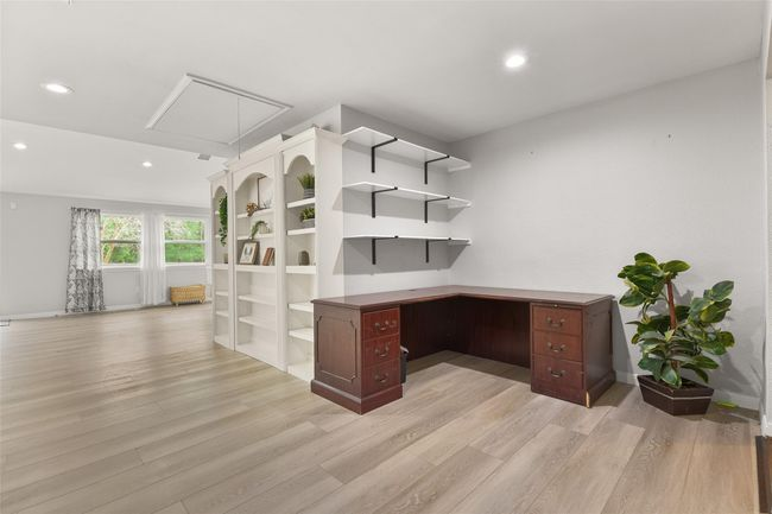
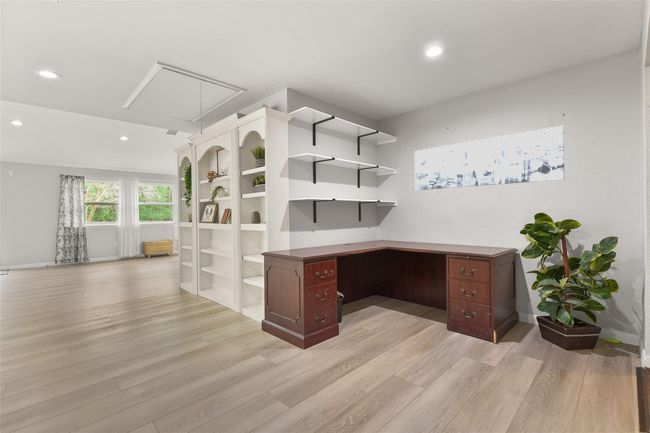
+ wall art [414,125,565,191]
